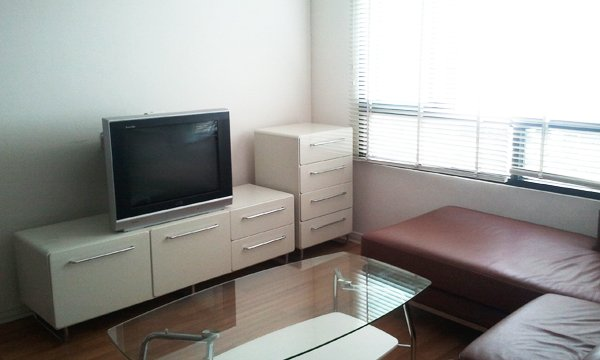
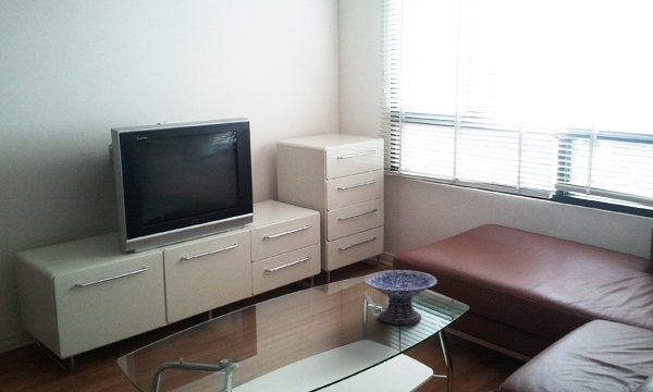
+ decorative bowl [362,269,439,326]
